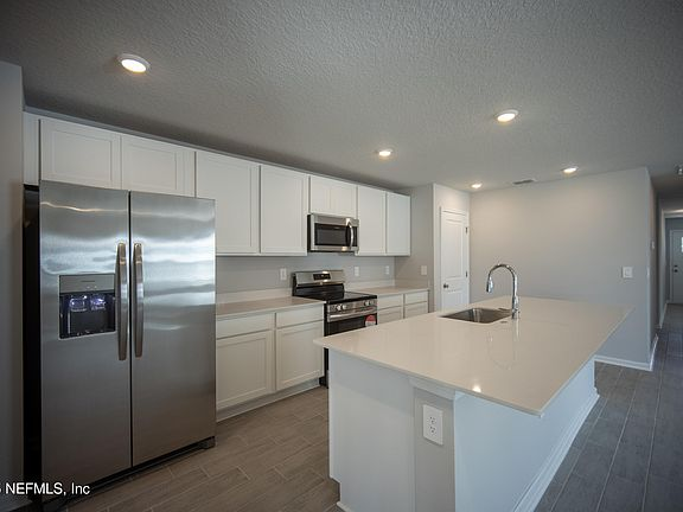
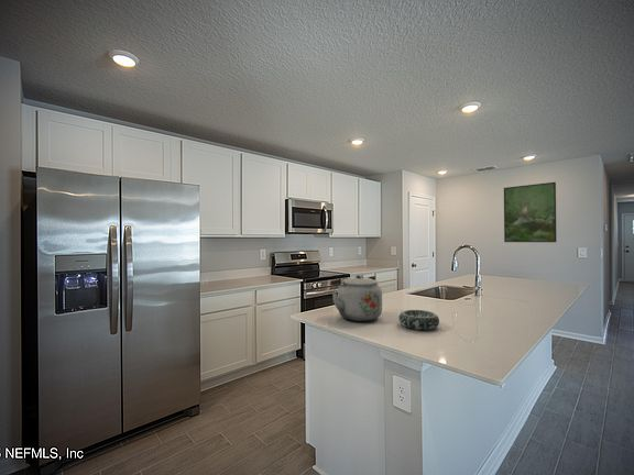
+ kettle [329,274,383,322]
+ decorative bowl [397,309,440,331]
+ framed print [503,181,557,243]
